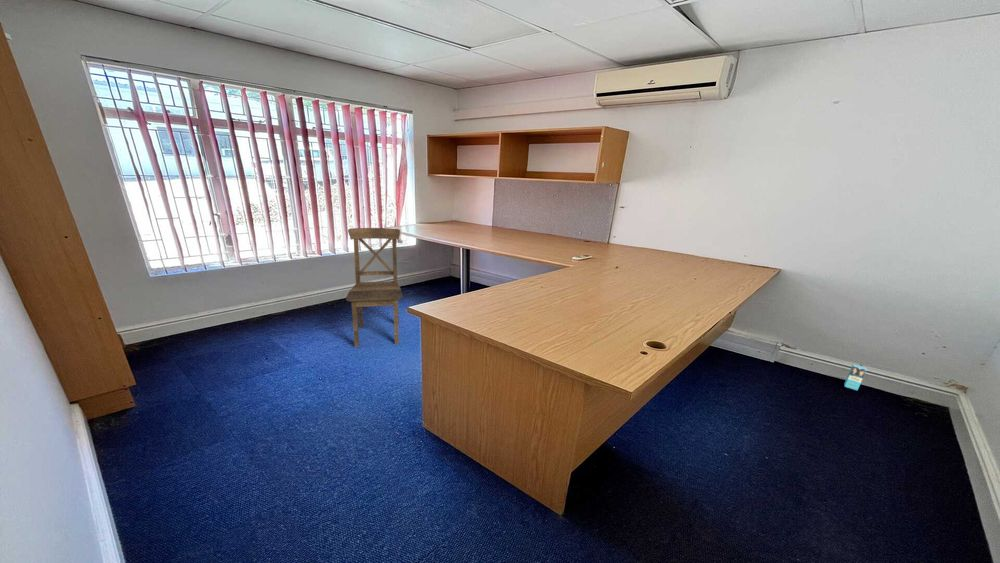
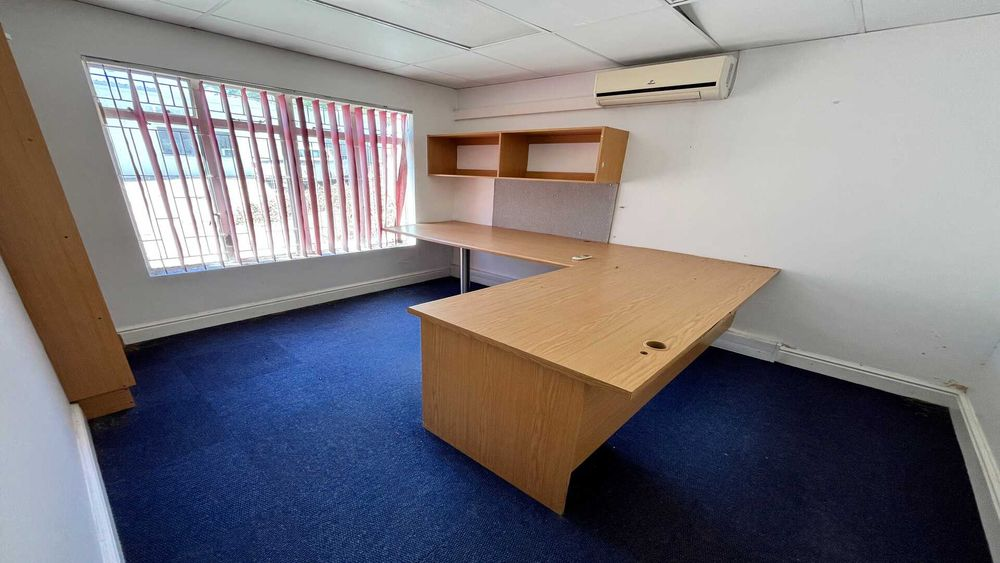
- dining chair [345,227,403,348]
- box [843,363,868,391]
